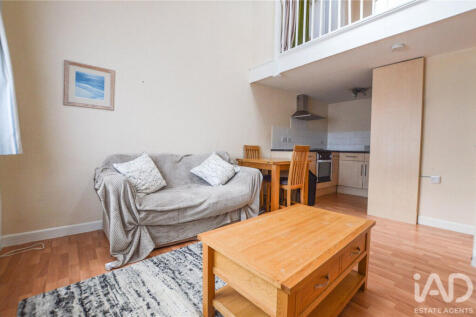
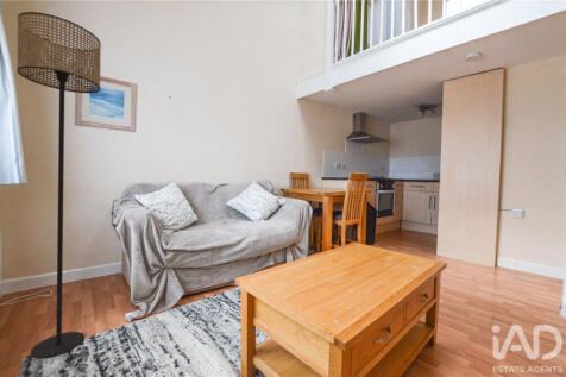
+ floor lamp [15,11,102,360]
